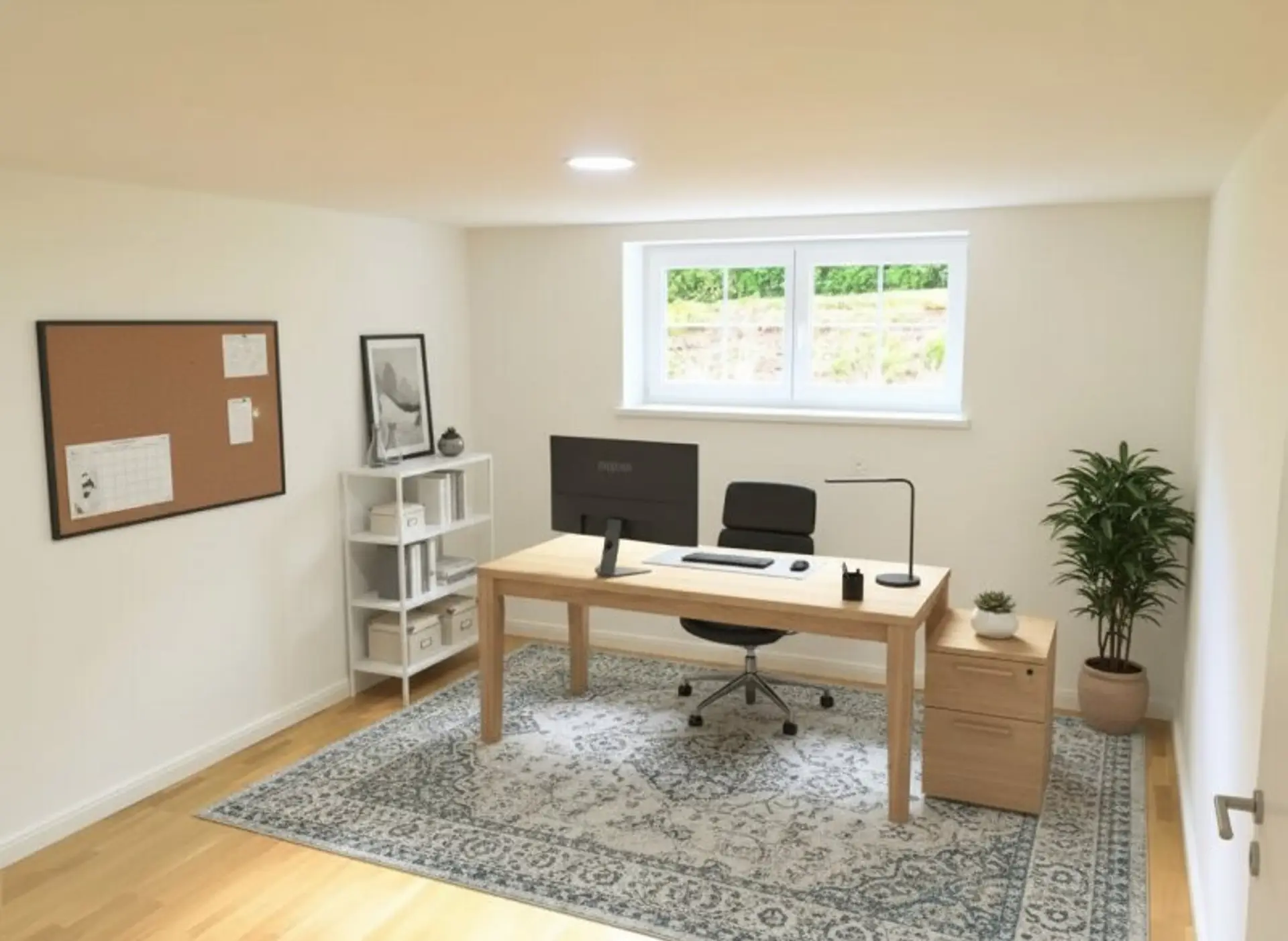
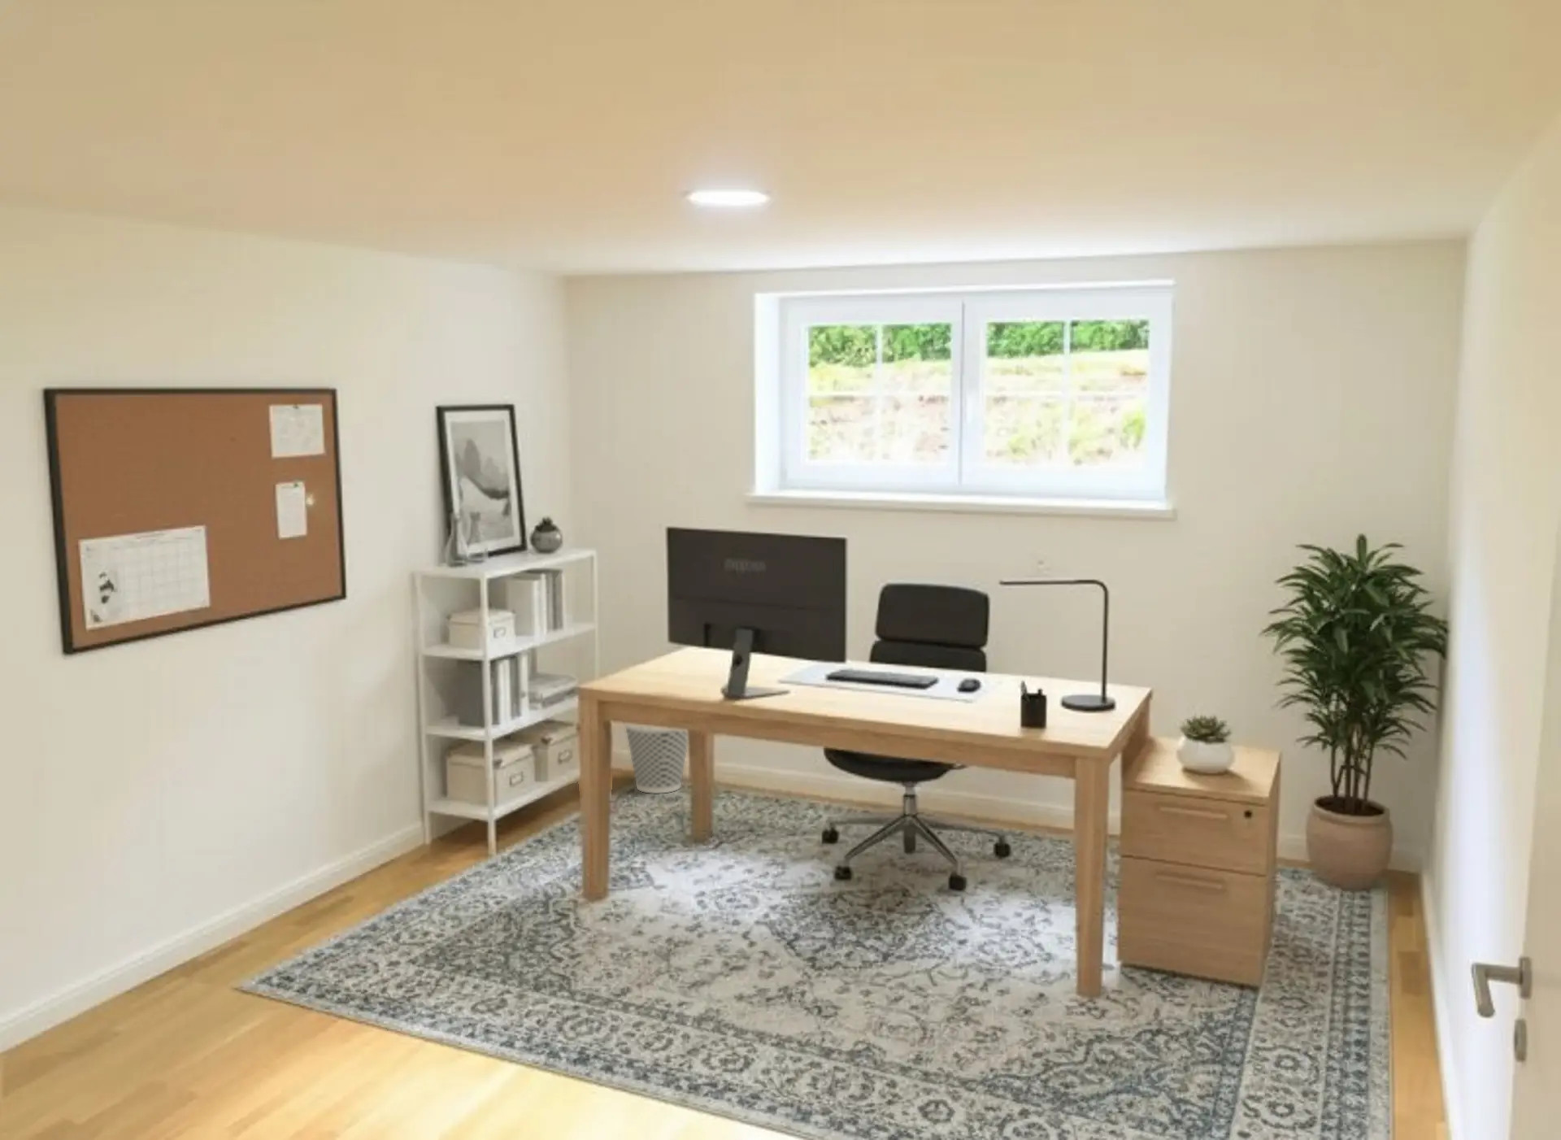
+ wastebasket [623,723,688,795]
